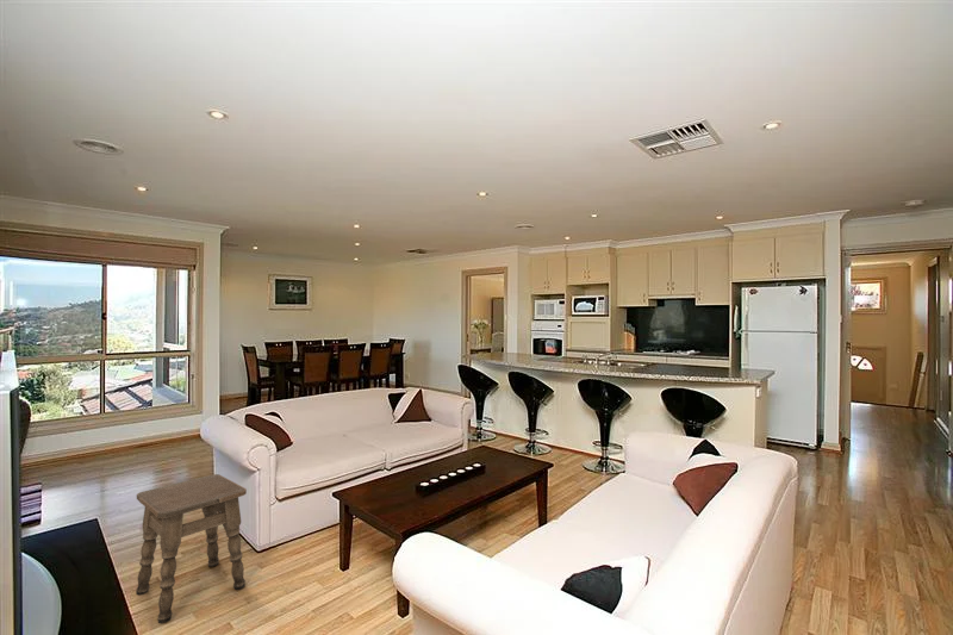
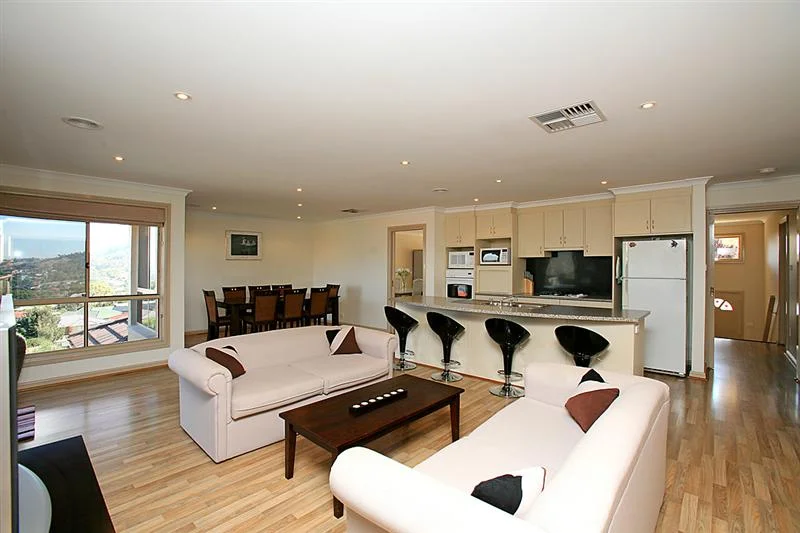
- side table [135,473,248,625]
